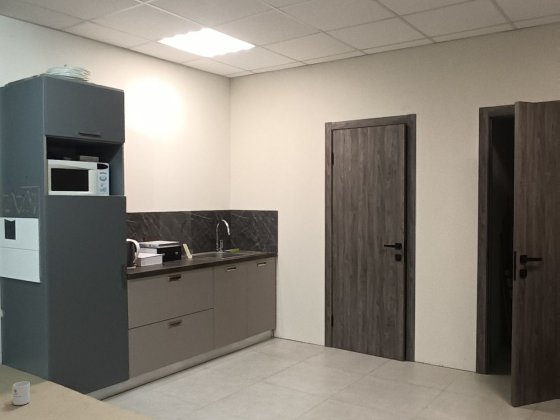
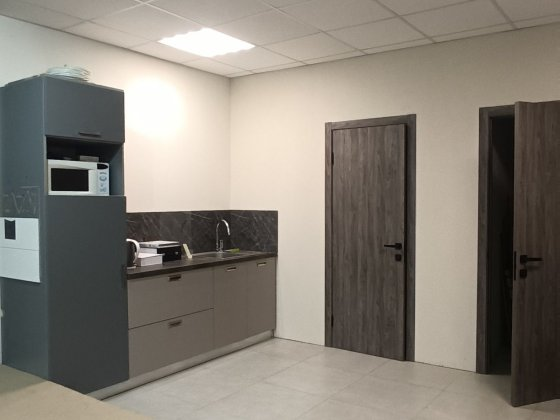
- mug [11,381,31,406]
